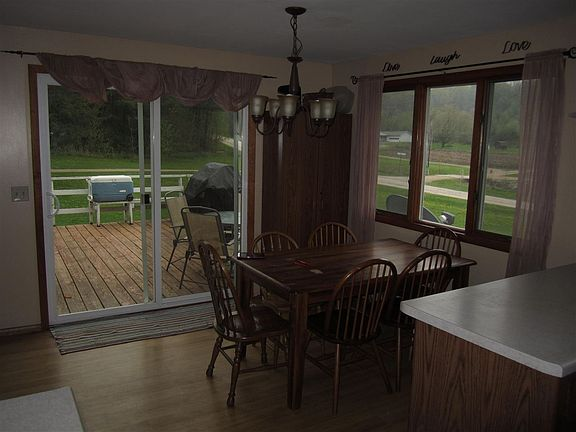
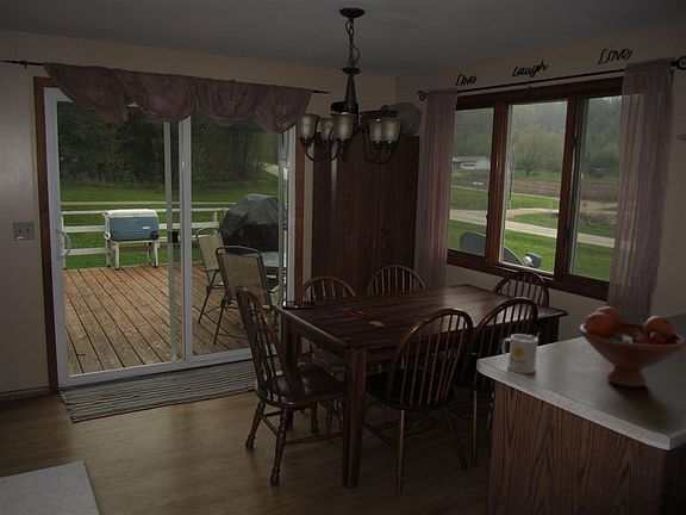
+ fruit bowl [578,305,686,389]
+ mug [500,333,540,374]
